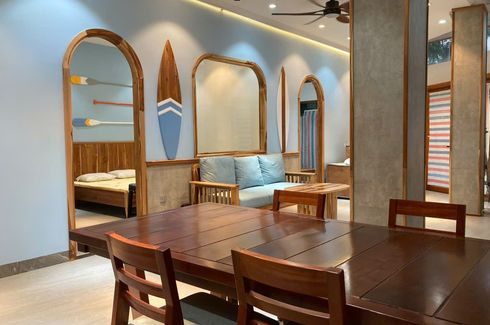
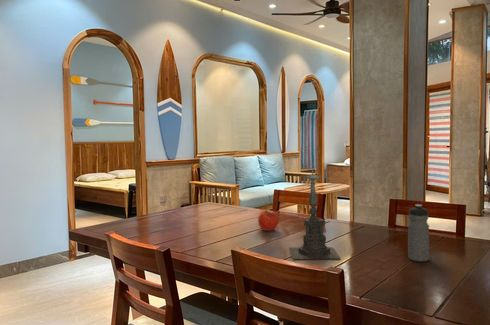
+ apple [257,209,279,232]
+ water bottle [407,203,430,262]
+ candle holder [288,162,342,260]
